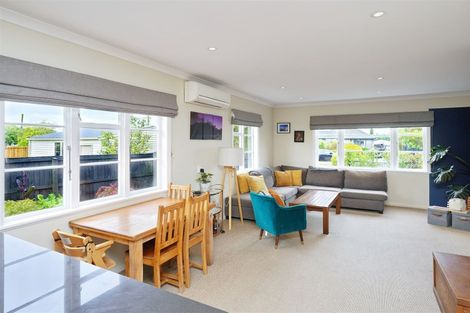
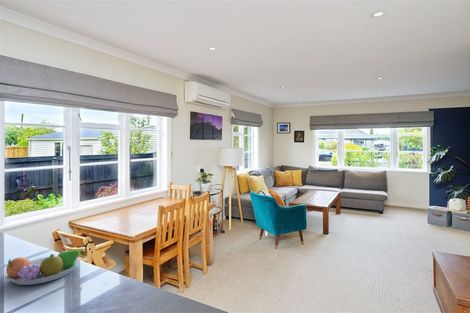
+ fruit bowl [3,249,86,286]
